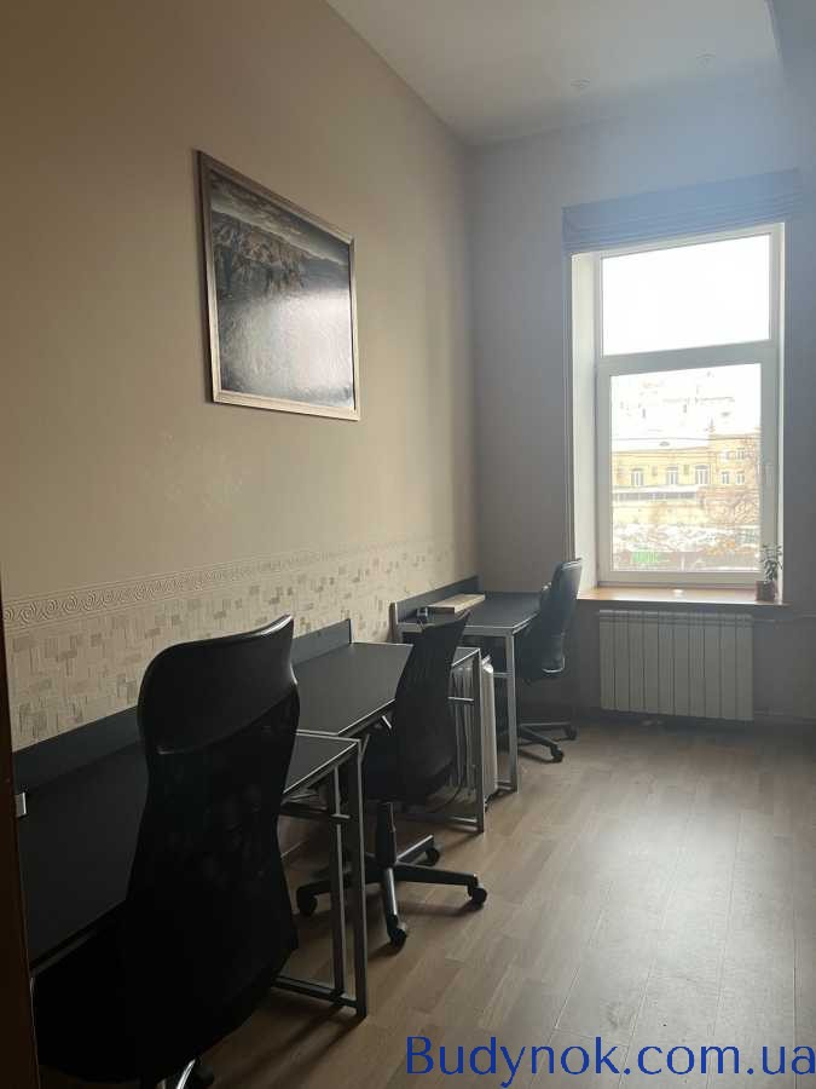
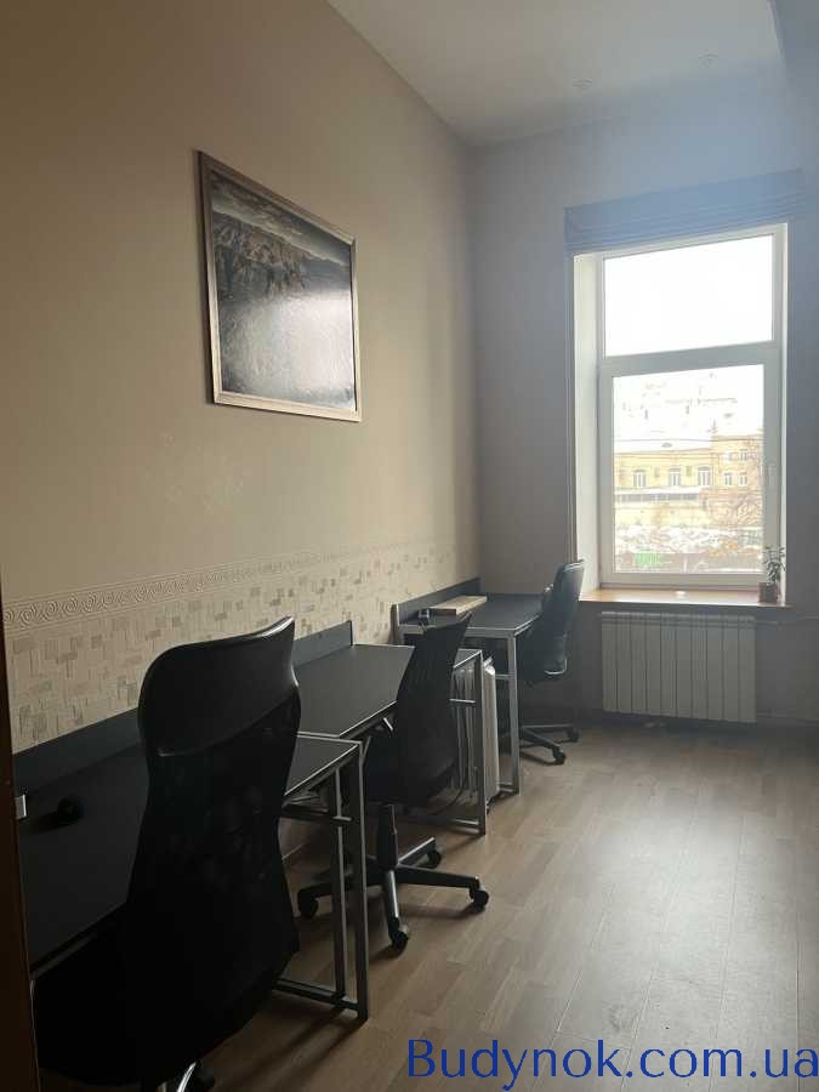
+ computer mouse [55,792,89,825]
